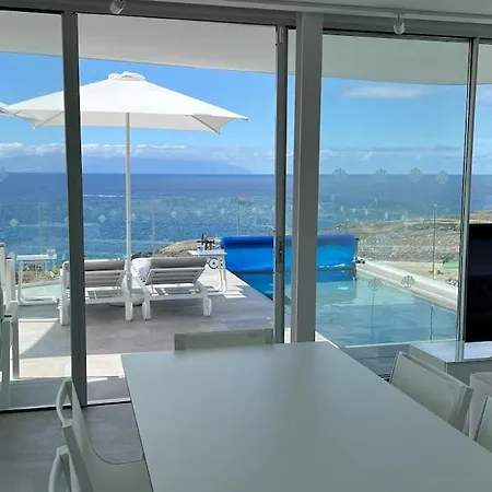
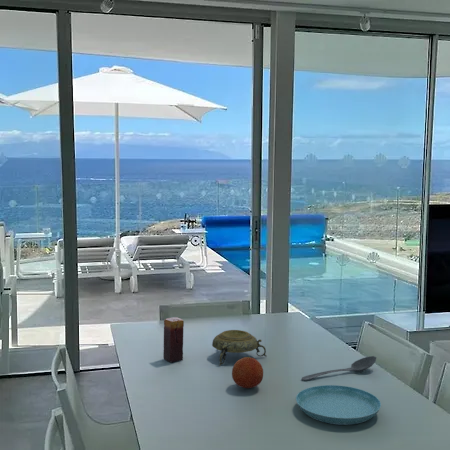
+ saucer [295,384,382,426]
+ decorative bowl [211,329,268,367]
+ stirrer [301,355,377,381]
+ candle [163,316,185,363]
+ fruit [231,356,264,389]
